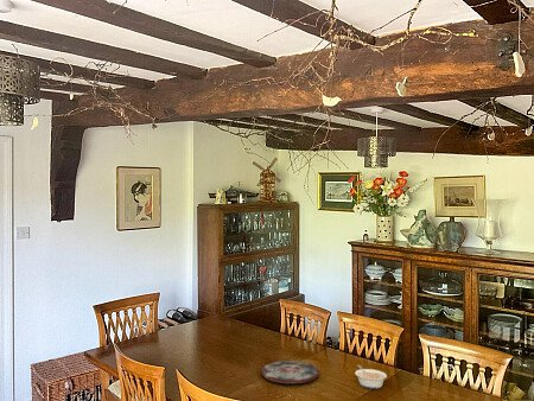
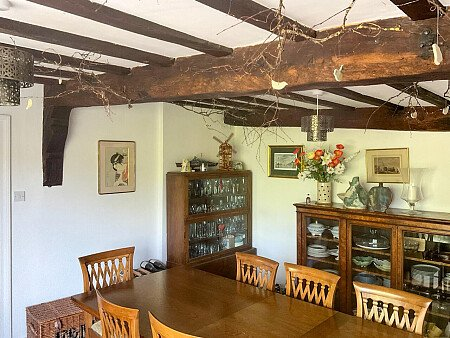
- plate [260,359,320,384]
- legume [354,364,388,389]
